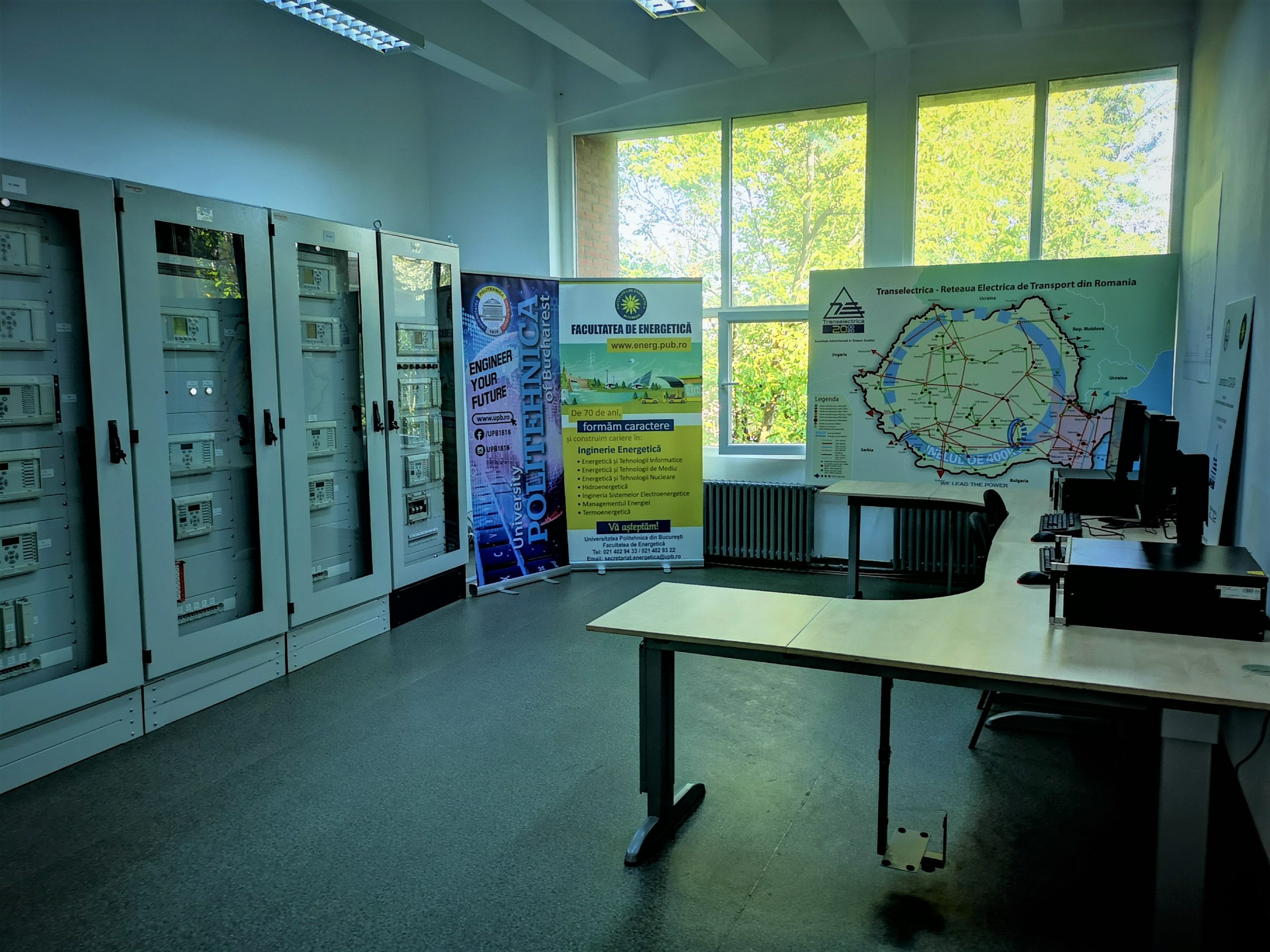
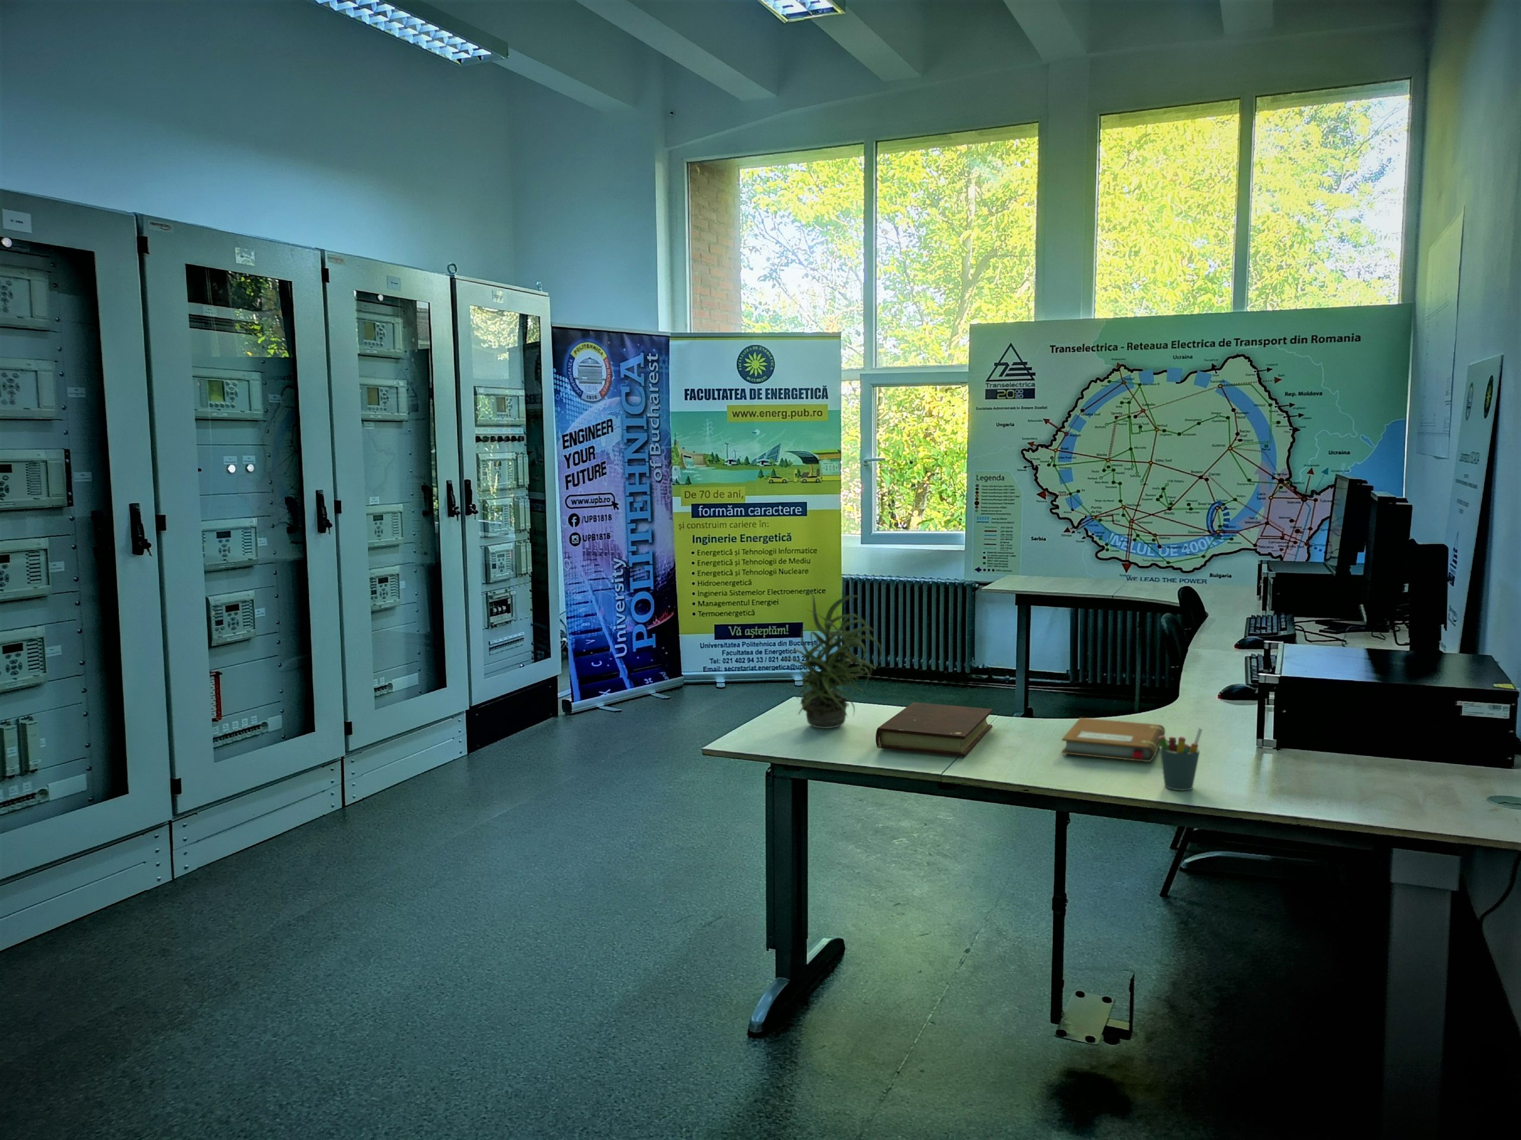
+ notebook [1061,717,1165,763]
+ book [875,702,993,758]
+ pen holder [1158,727,1204,790]
+ potted plant [780,590,883,729]
